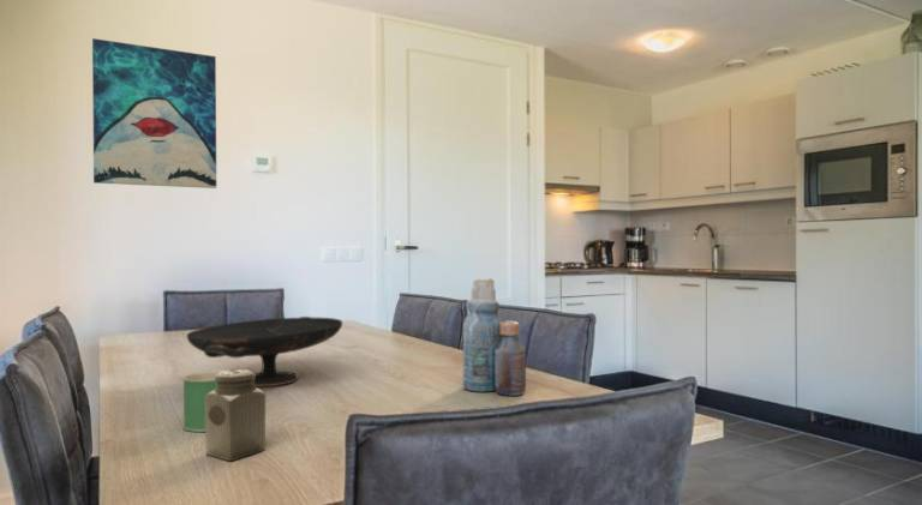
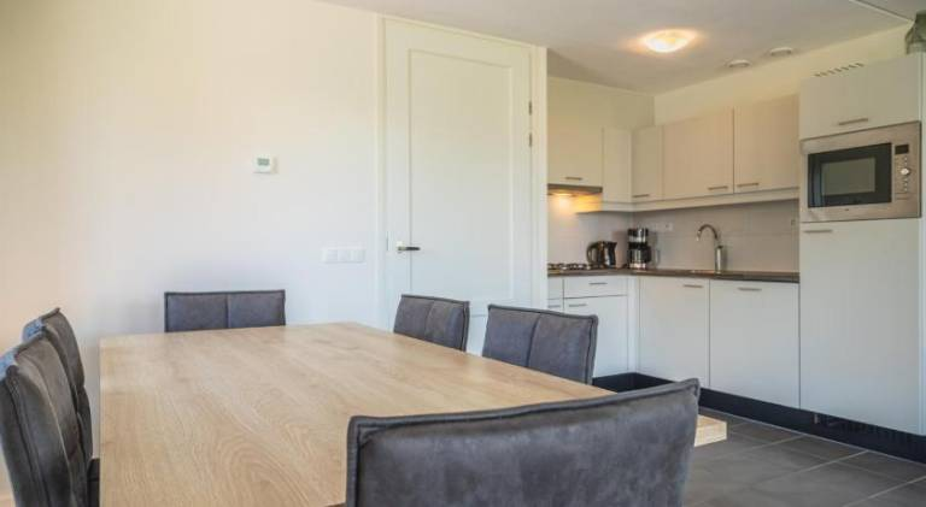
- decorative bowl [185,315,343,389]
- mug [181,369,224,433]
- bottle [461,277,527,397]
- wall art [91,37,217,190]
- salt shaker [204,368,267,462]
